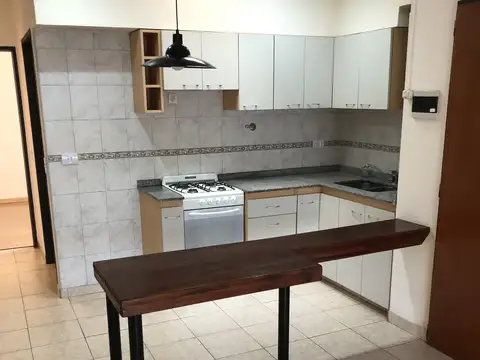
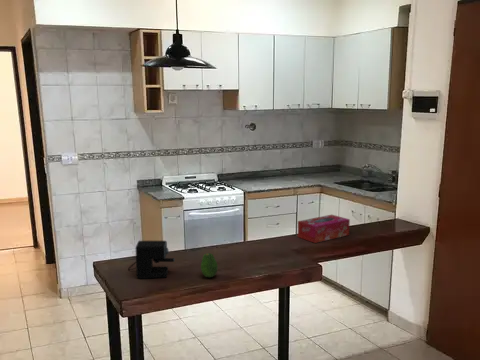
+ fruit [200,252,219,278]
+ coffee maker [127,240,176,280]
+ tissue box [297,214,351,244]
